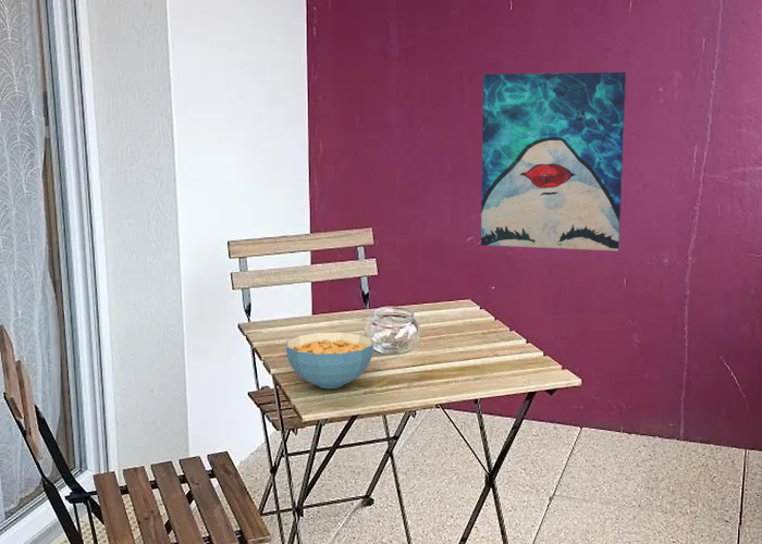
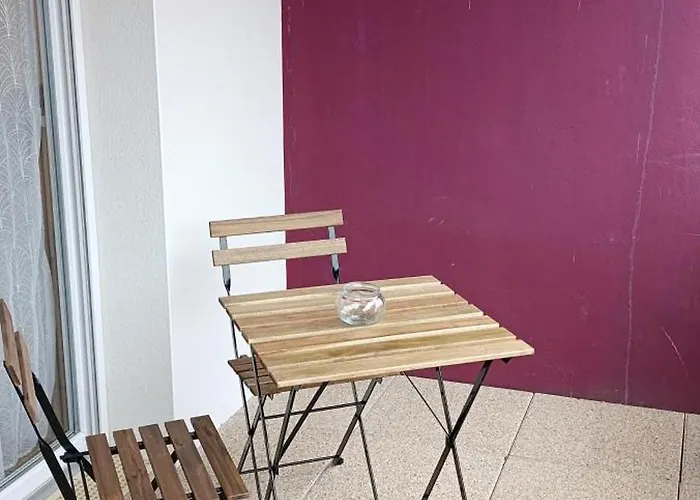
- wall art [480,71,627,252]
- cereal bowl [285,331,374,390]
